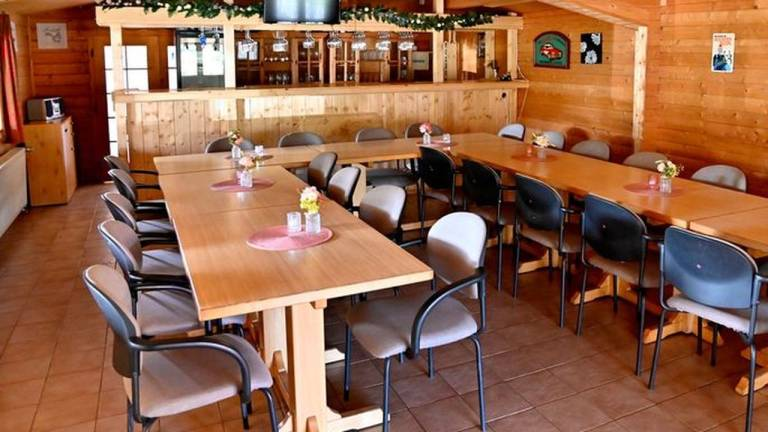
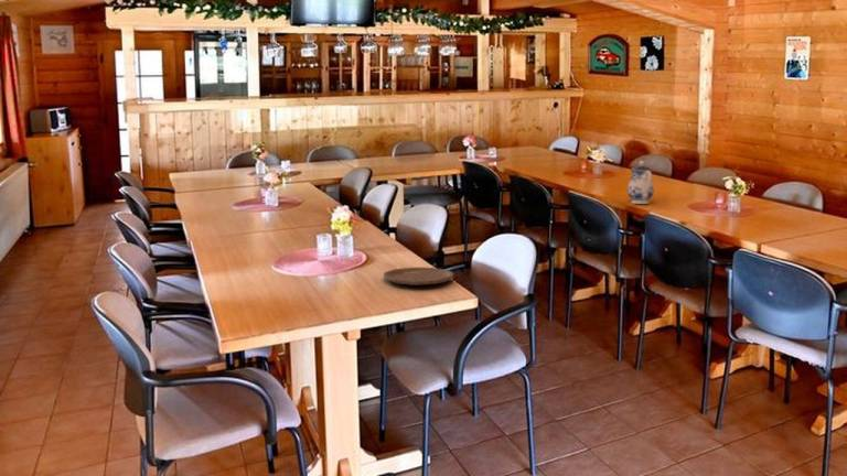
+ teapot [626,160,655,205]
+ plate [383,267,454,286]
